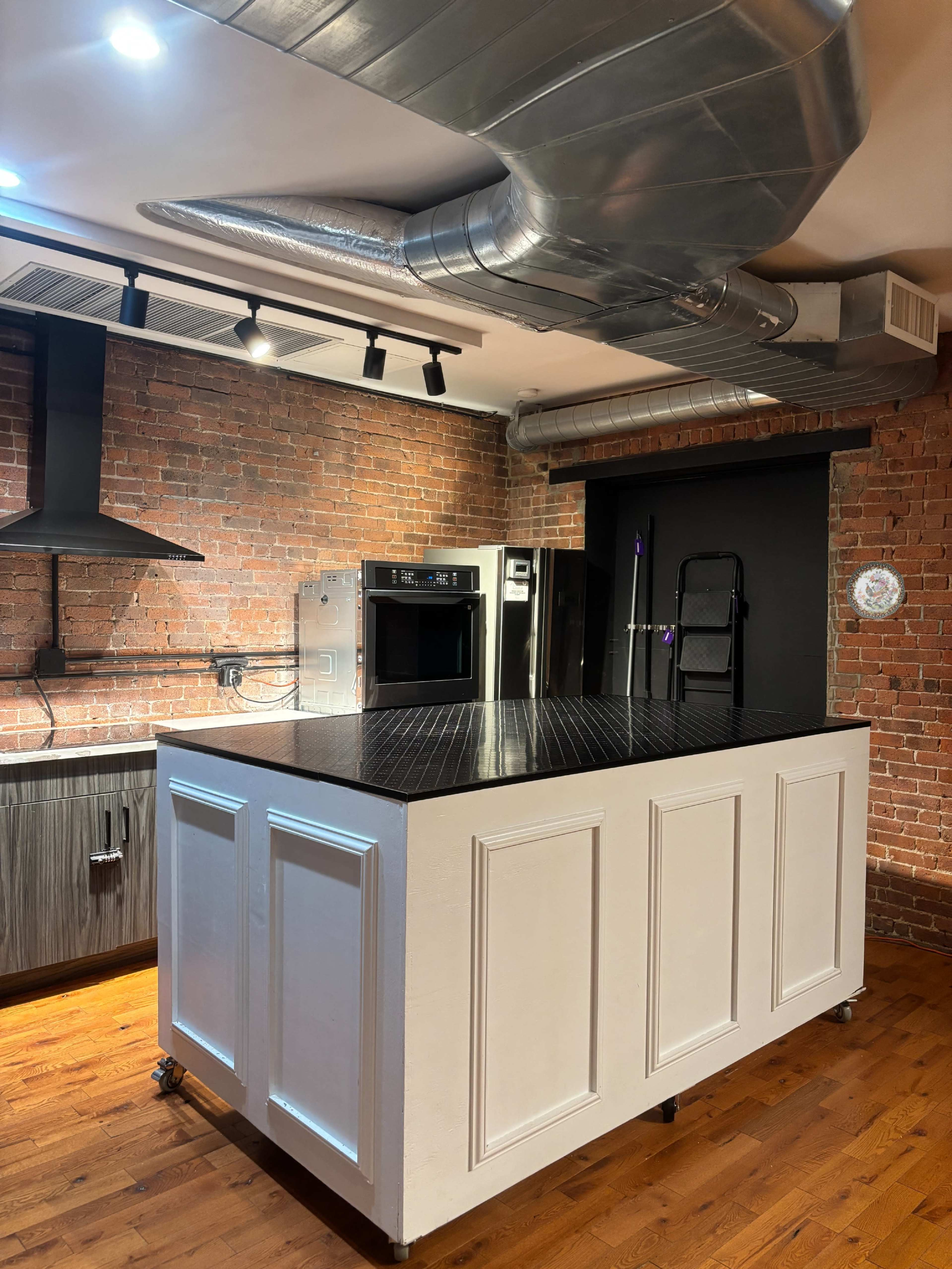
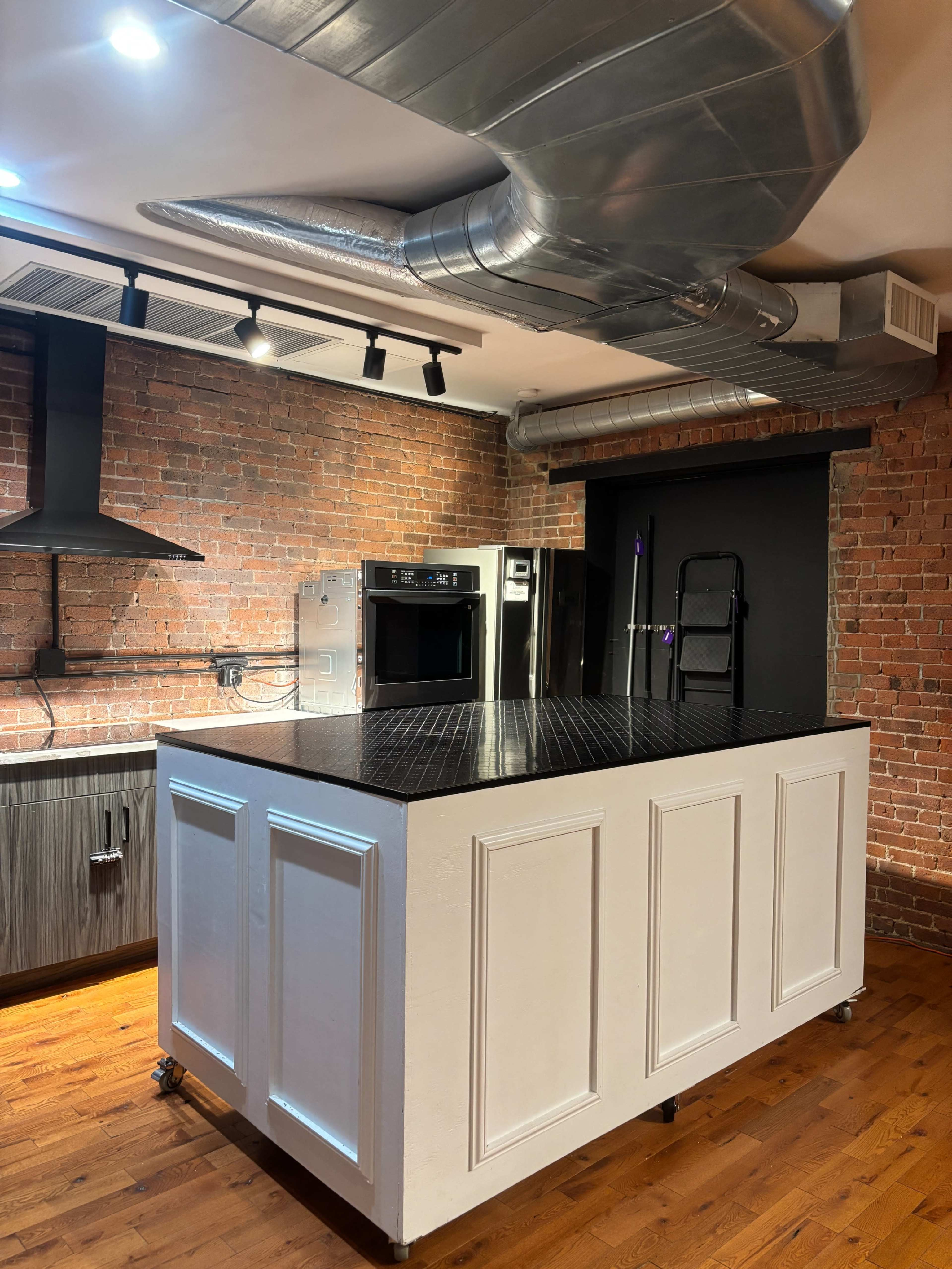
- decorative plate [846,561,905,620]
